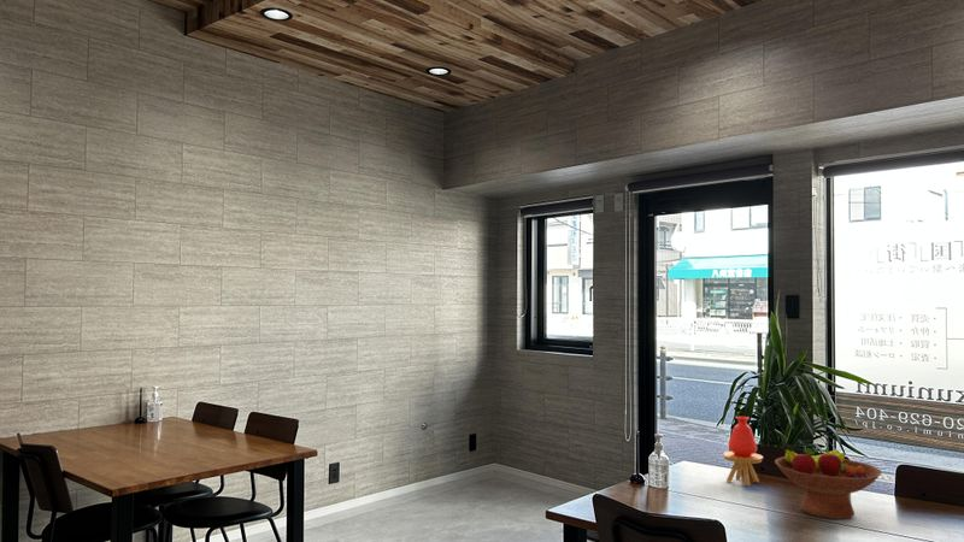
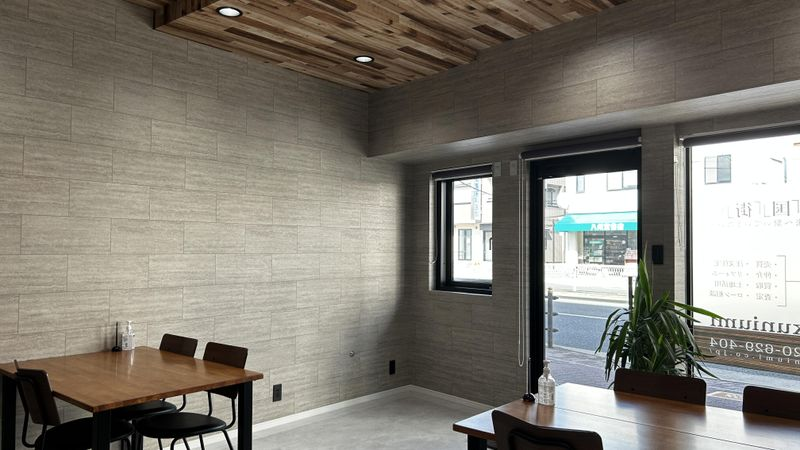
- fruit bowl [774,443,883,520]
- vase [722,416,764,487]
